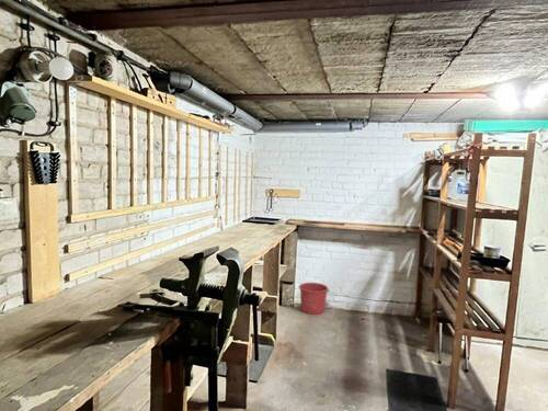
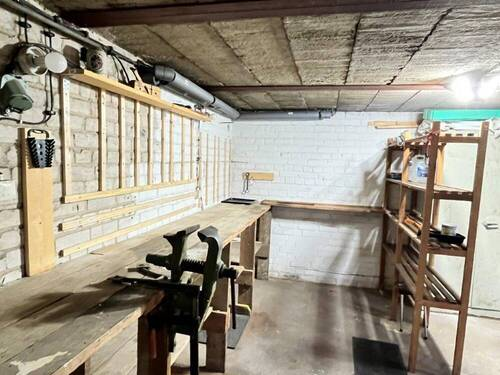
- bucket [298,282,330,316]
